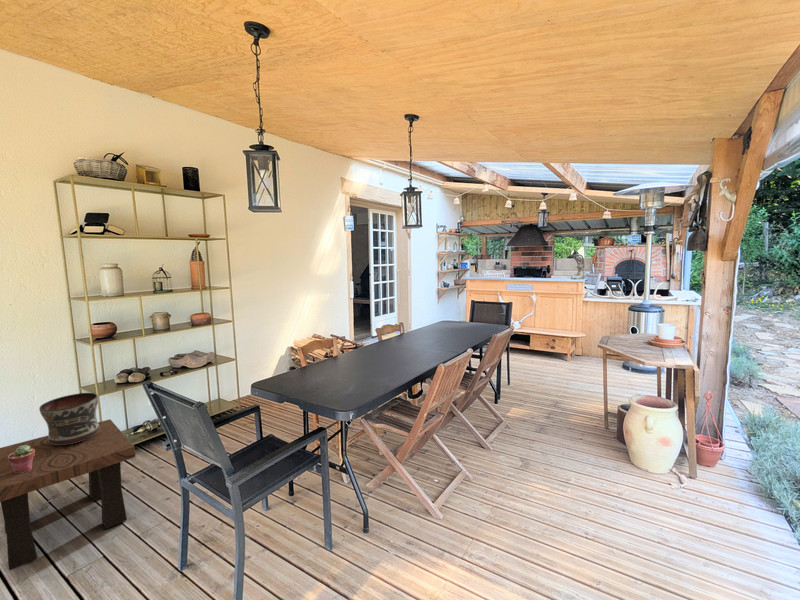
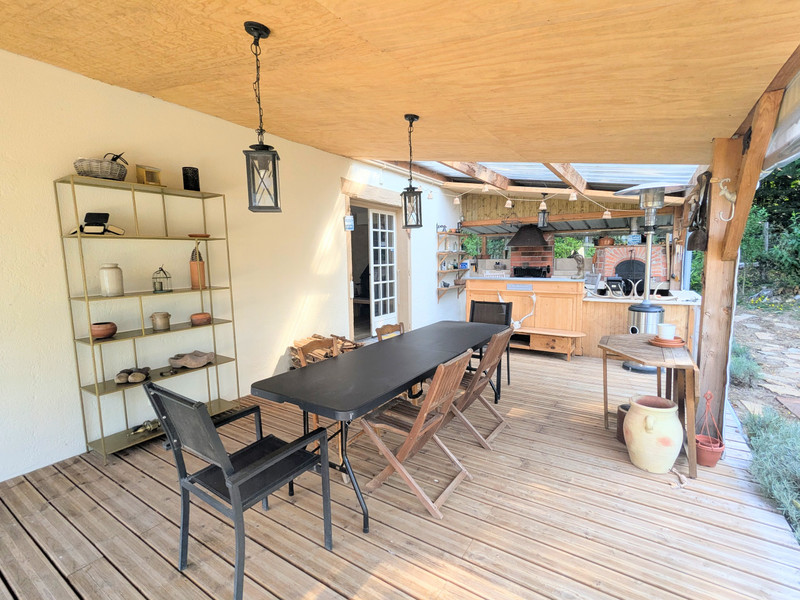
- potted succulent [8,445,35,473]
- side table [0,418,136,571]
- cup [38,392,100,445]
